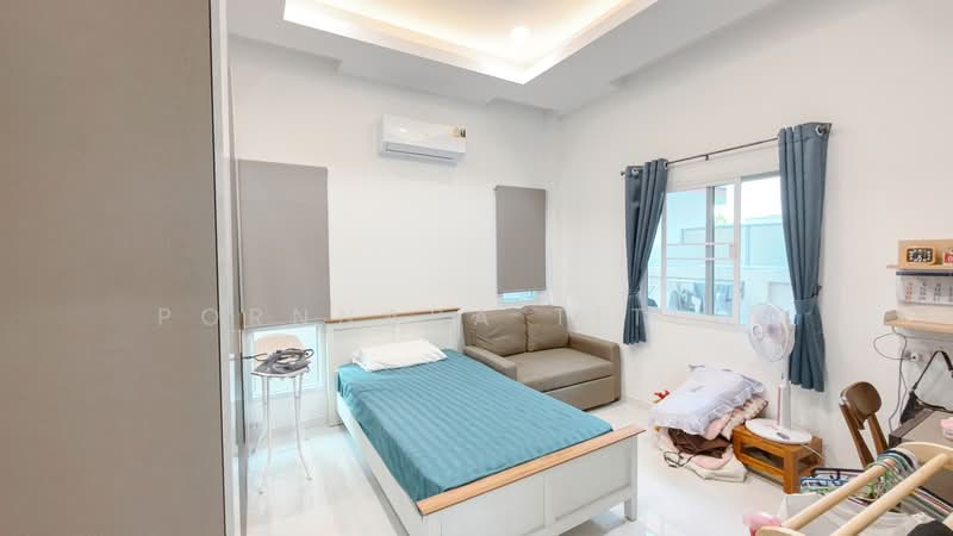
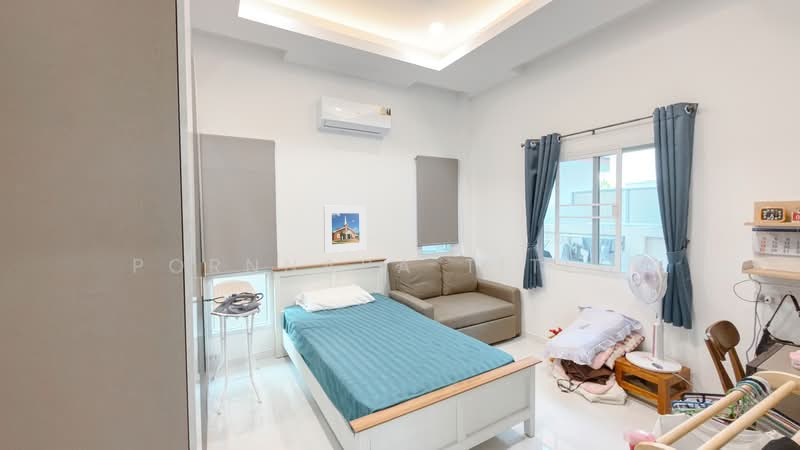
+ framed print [323,205,367,254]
